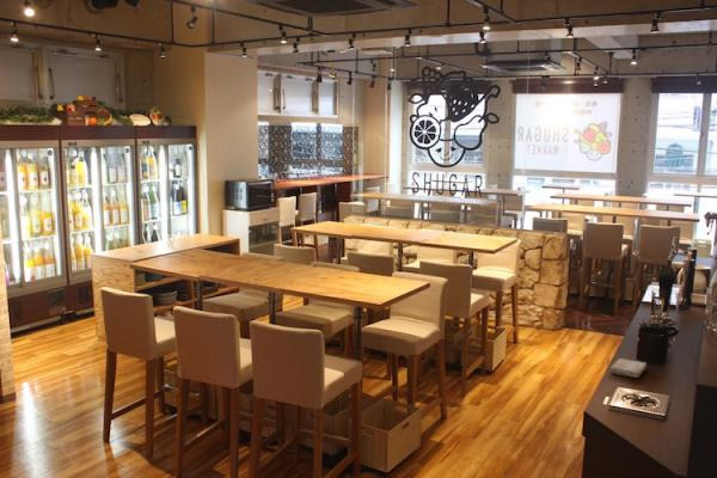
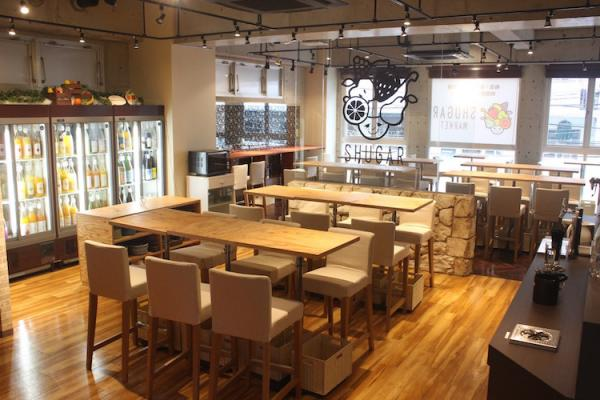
- washcloth [609,357,648,379]
